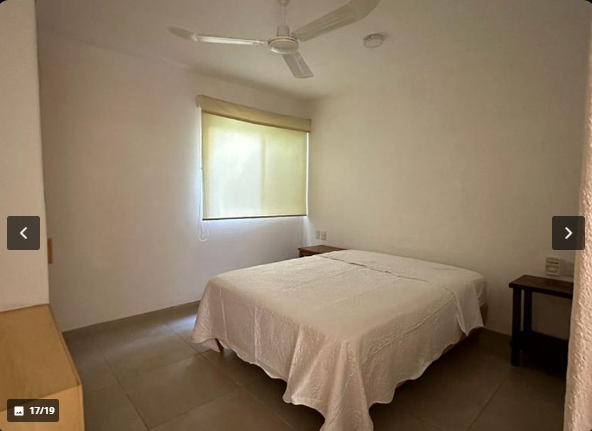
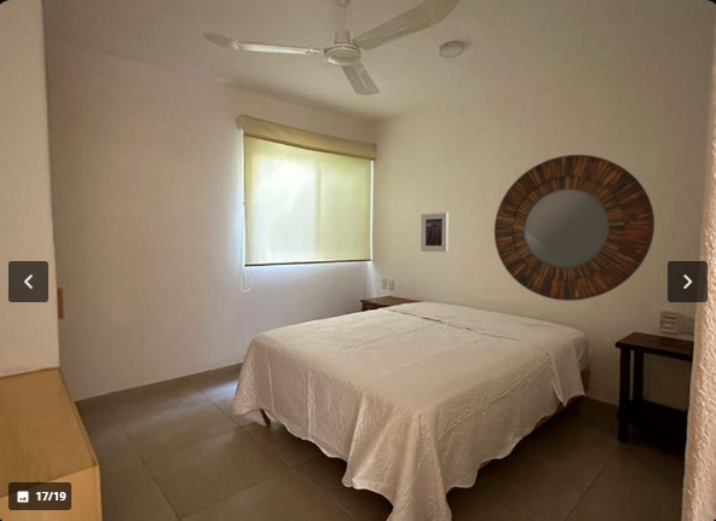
+ home mirror [493,154,656,302]
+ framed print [420,212,449,253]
